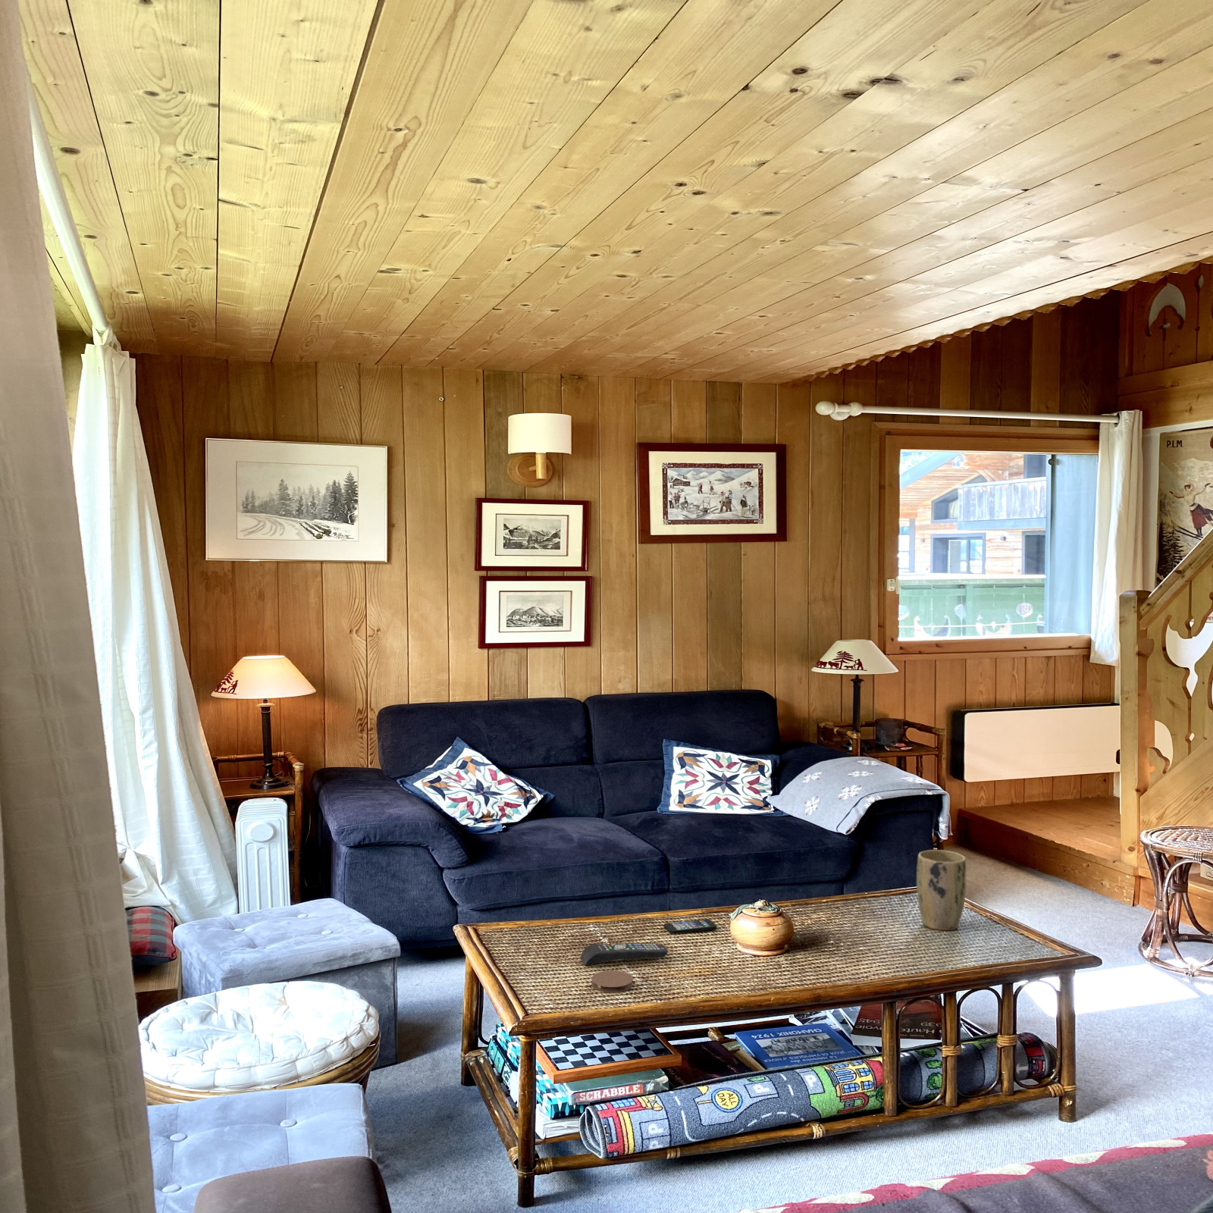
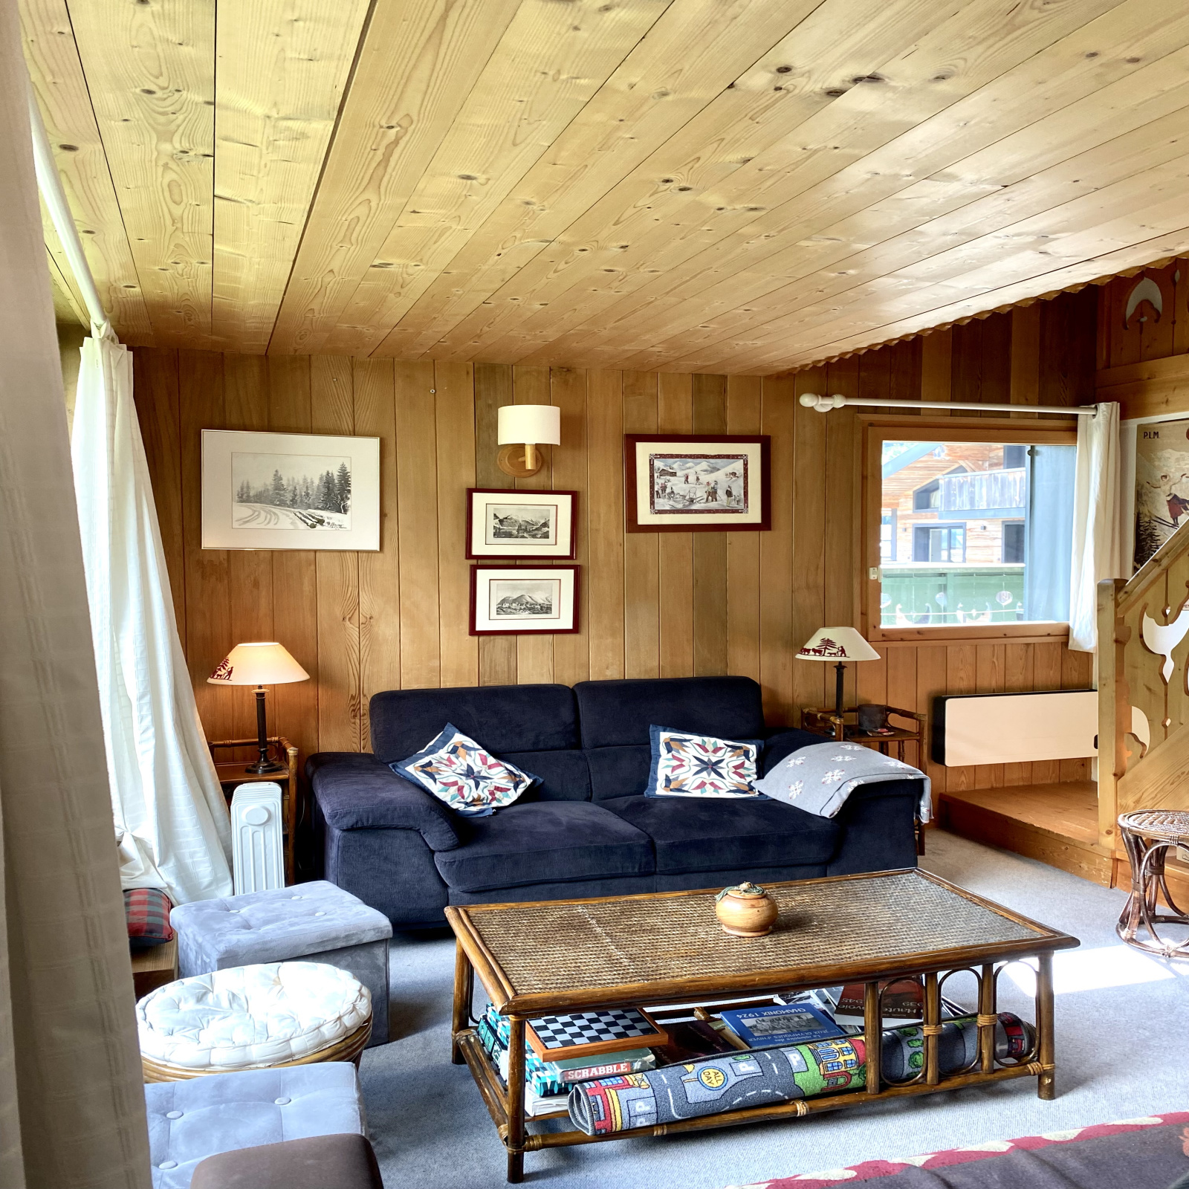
- remote control [580,942,669,966]
- coaster [591,970,634,993]
- plant pot [915,849,966,931]
- smartphone [663,919,718,935]
